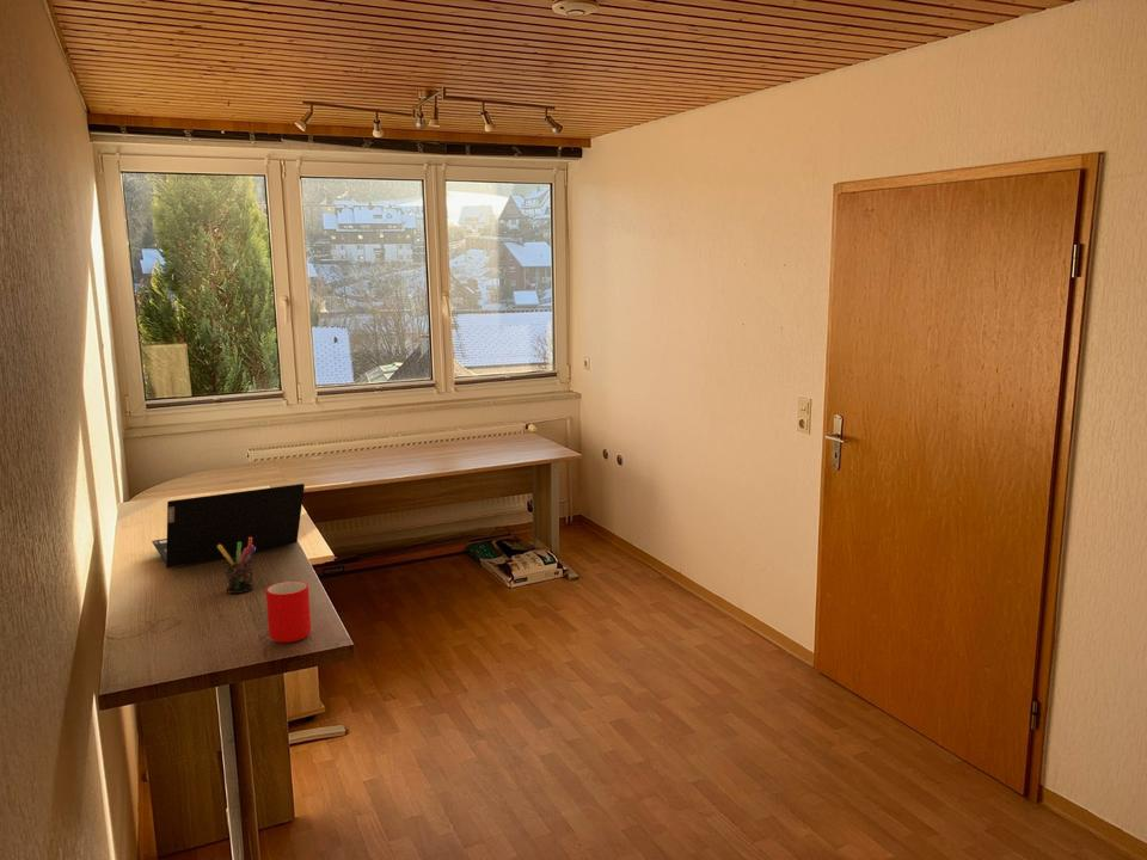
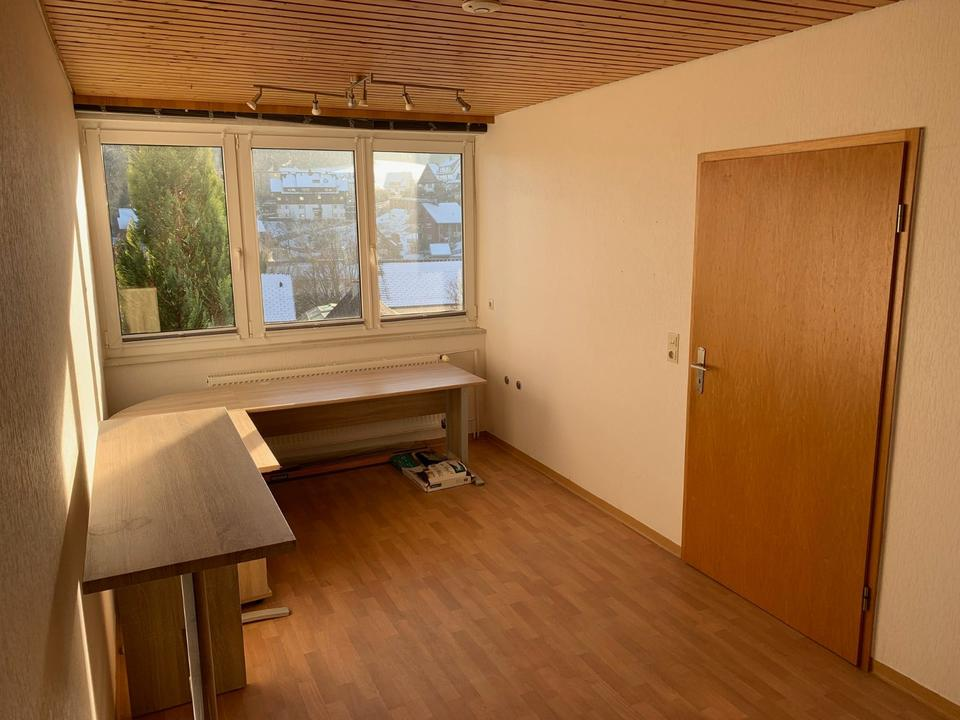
- laptop computer [151,483,306,570]
- cup [265,580,312,644]
- pen holder [217,538,256,595]
